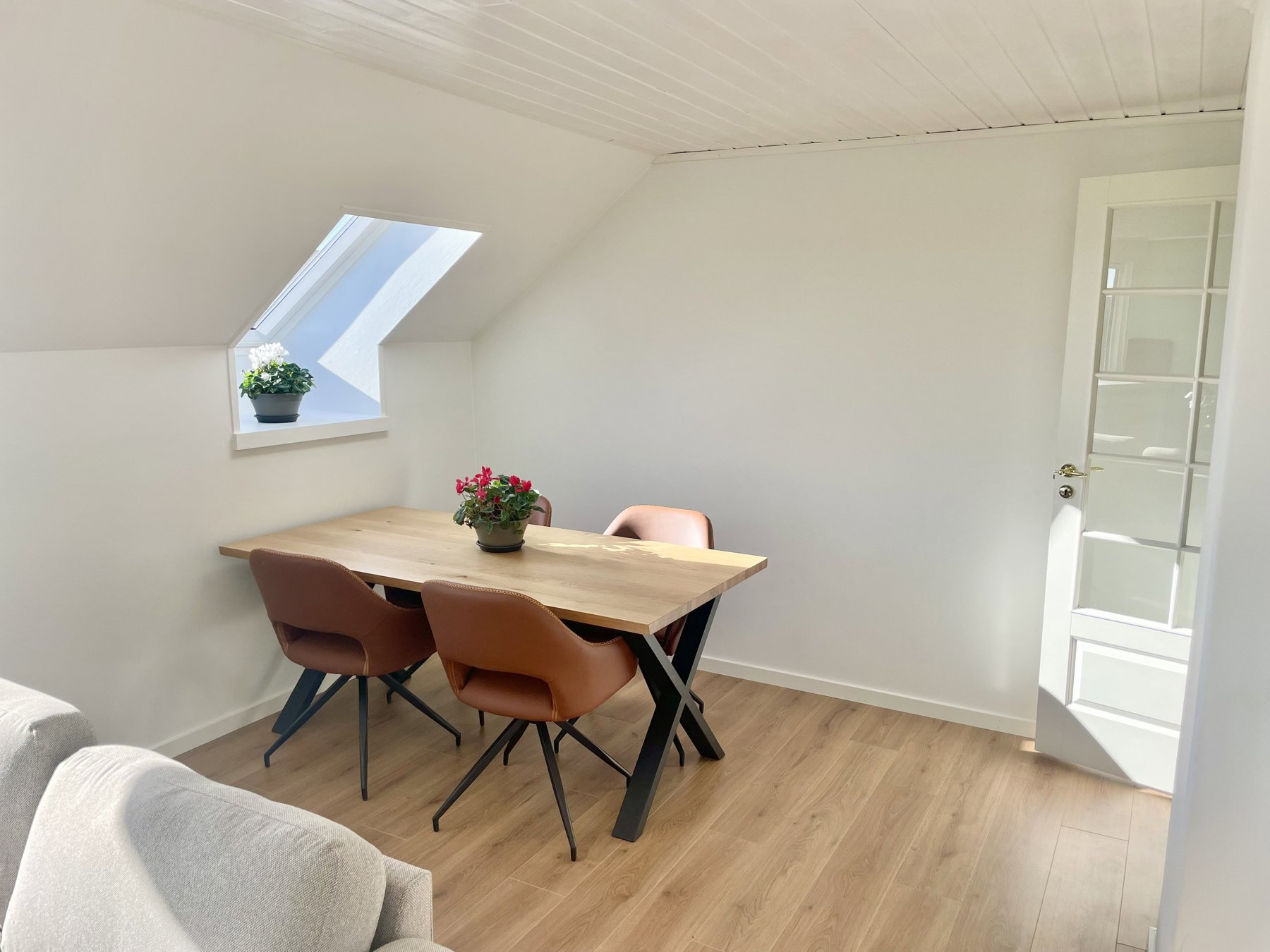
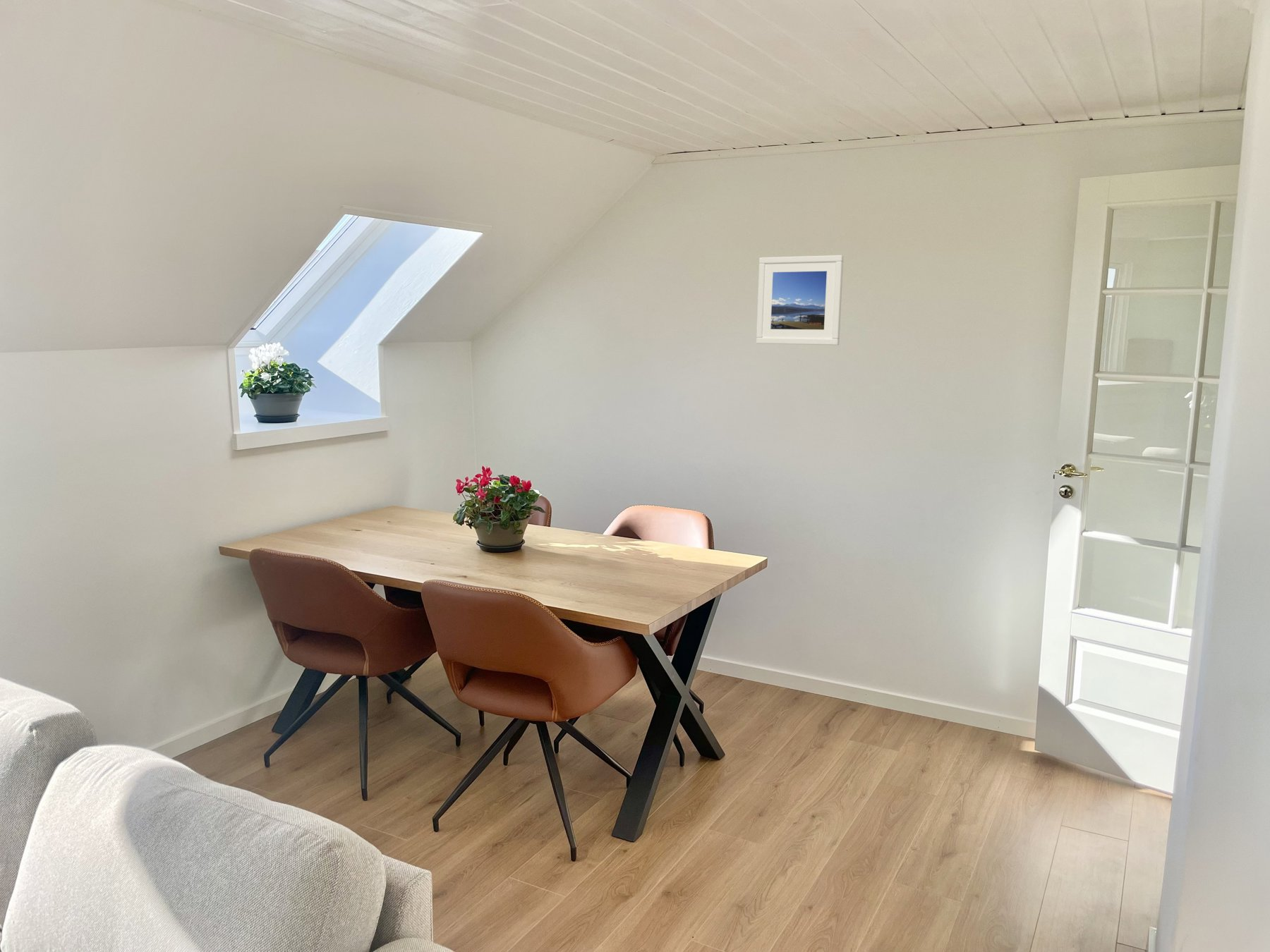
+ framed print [756,255,844,346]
